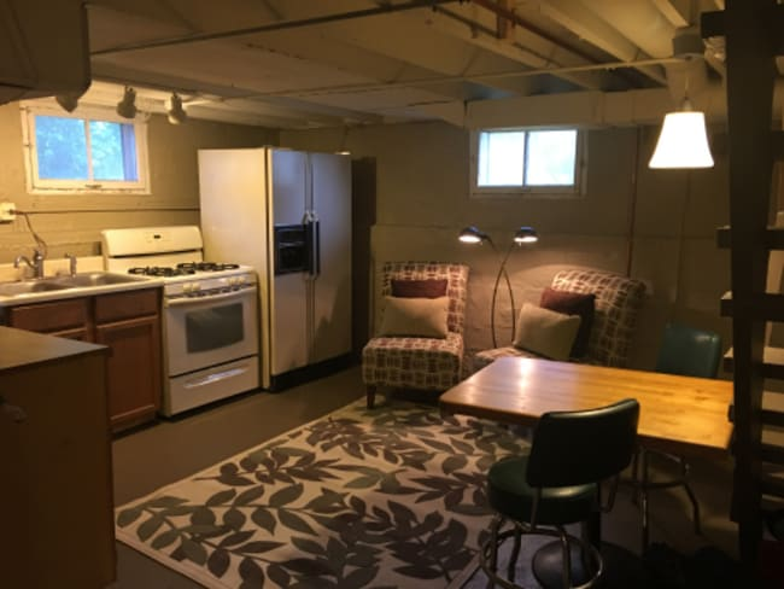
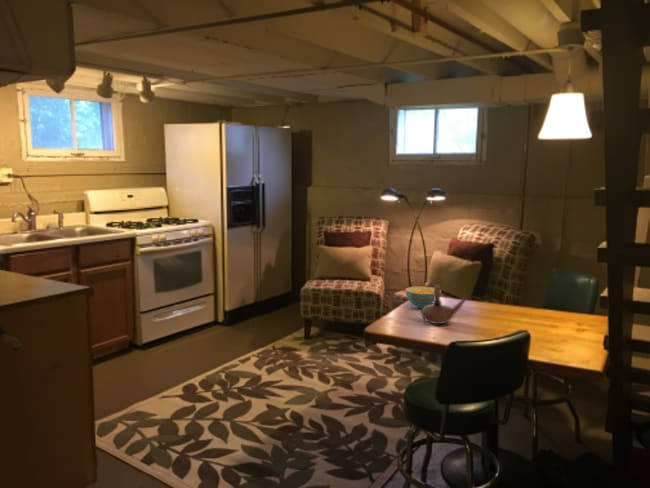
+ cereal bowl [405,285,442,309]
+ teapot [420,284,467,325]
